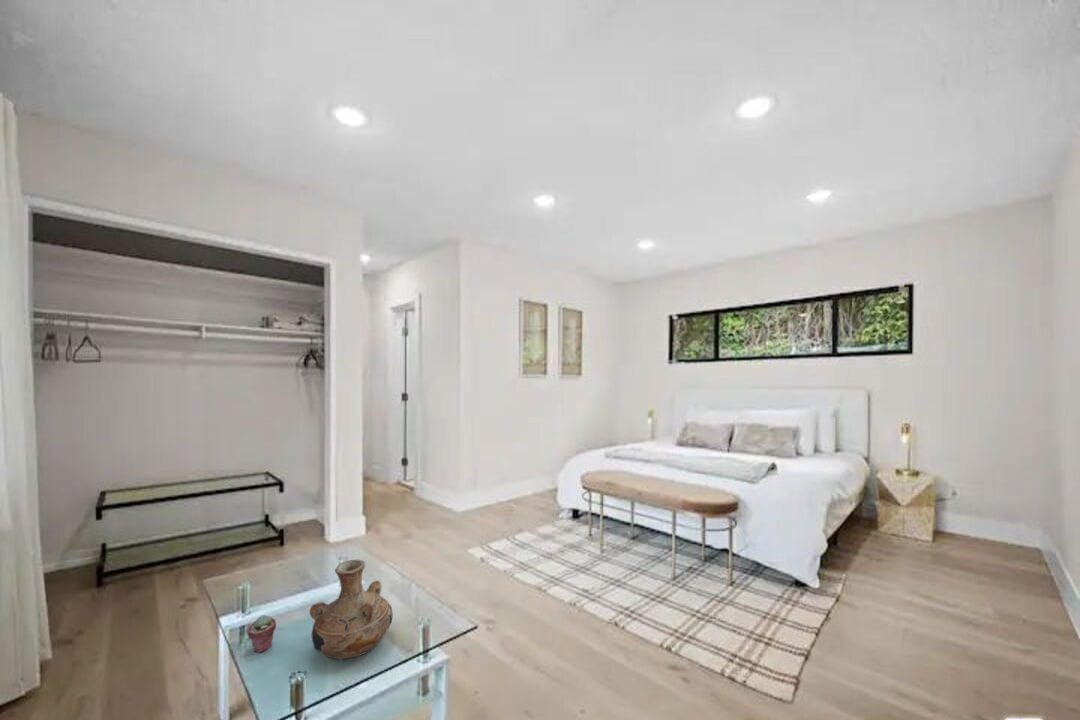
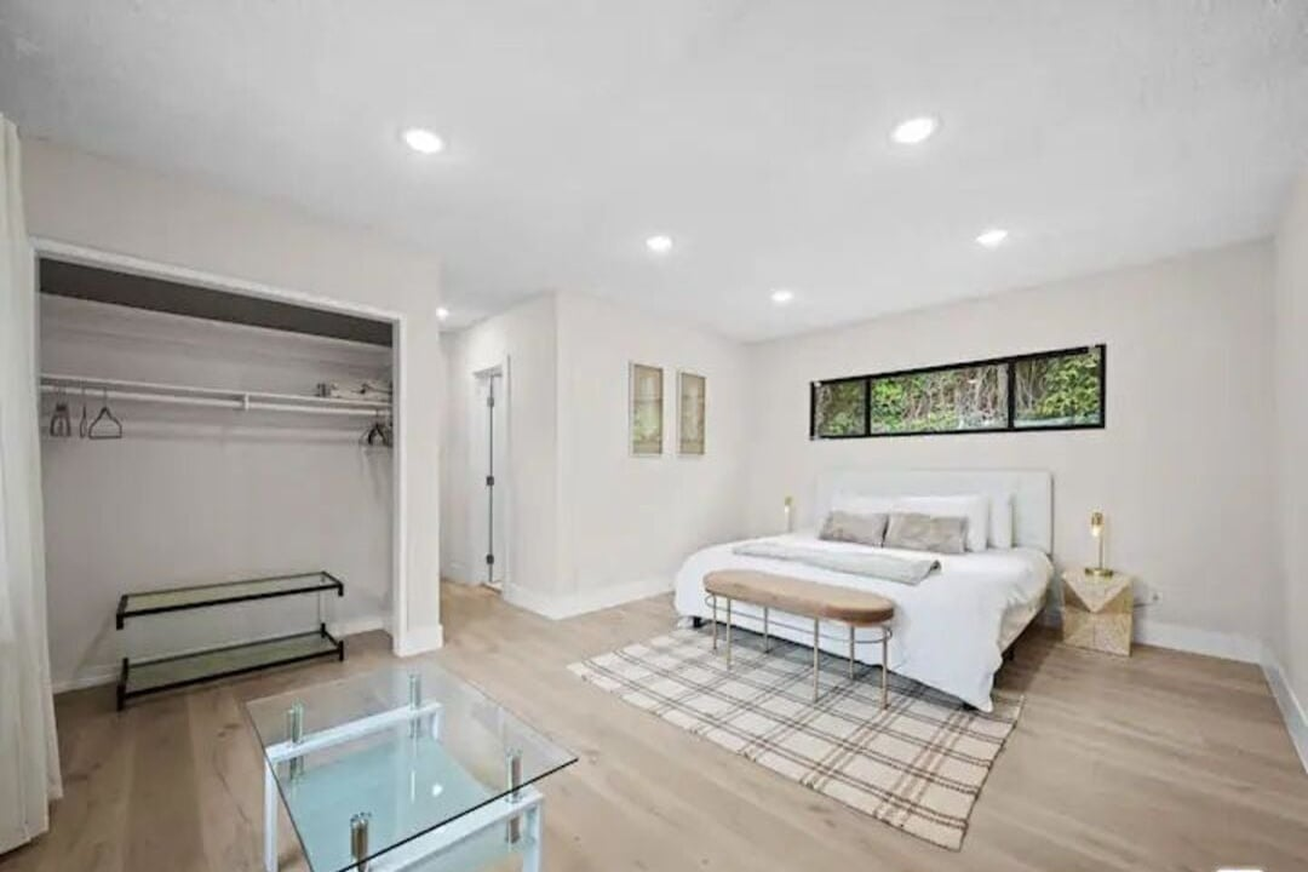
- potted succulent [246,614,277,654]
- vase [309,559,394,660]
